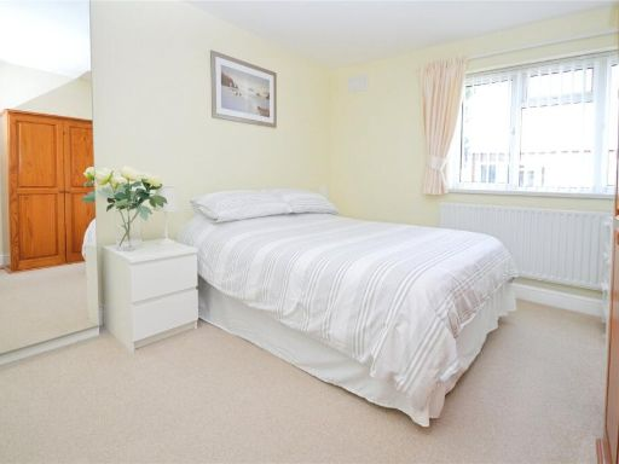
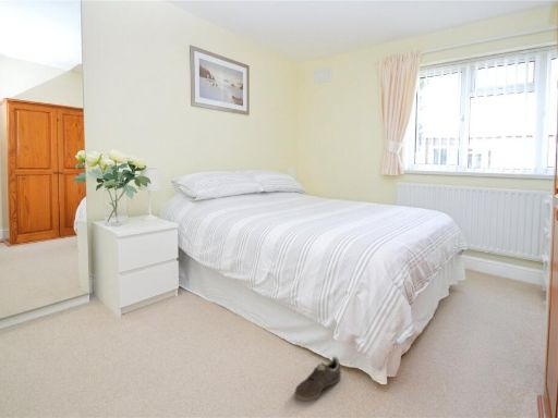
+ sneaker [293,356,342,403]
